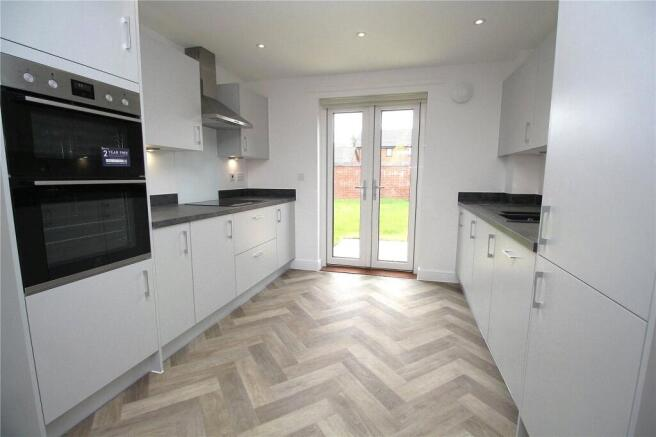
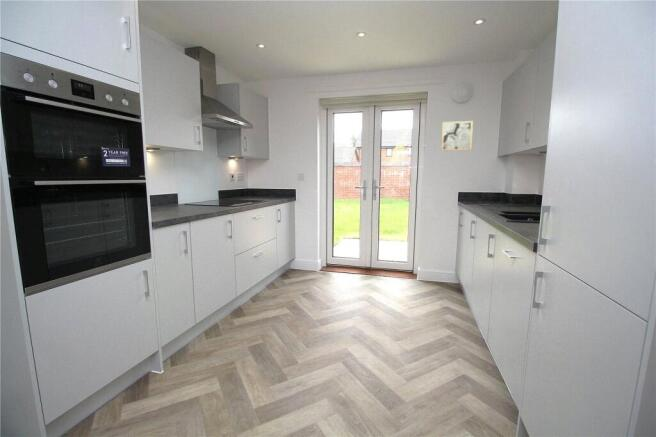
+ wall art [440,120,474,152]
